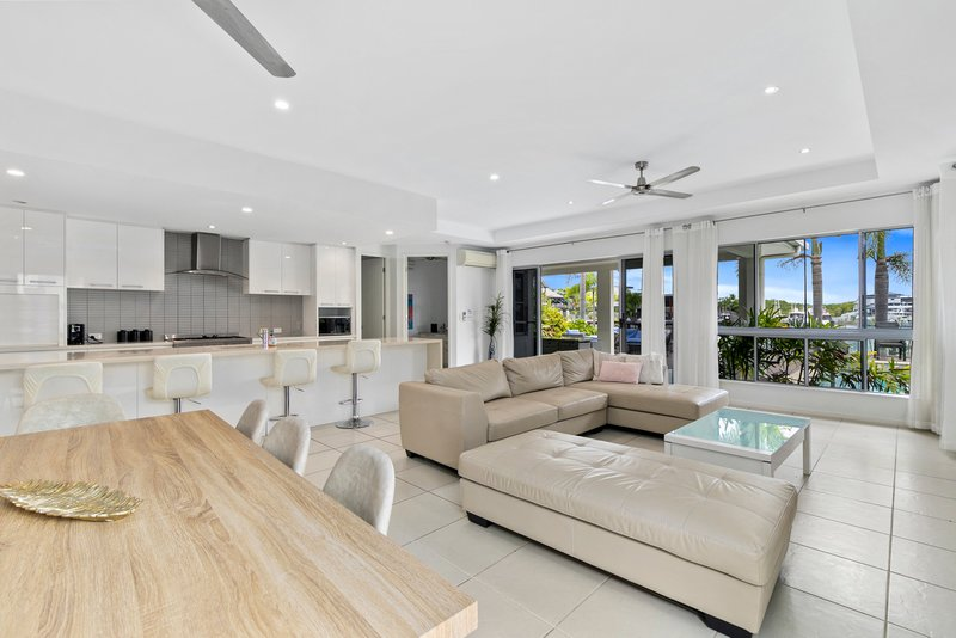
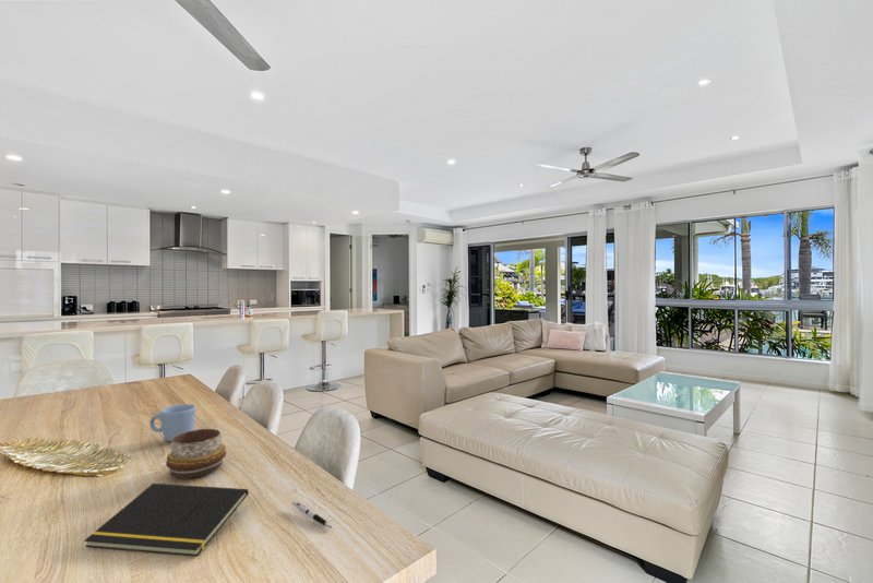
+ notepad [83,483,250,557]
+ pen [290,500,333,528]
+ decorative bowl [165,428,227,479]
+ mug [148,403,198,442]
